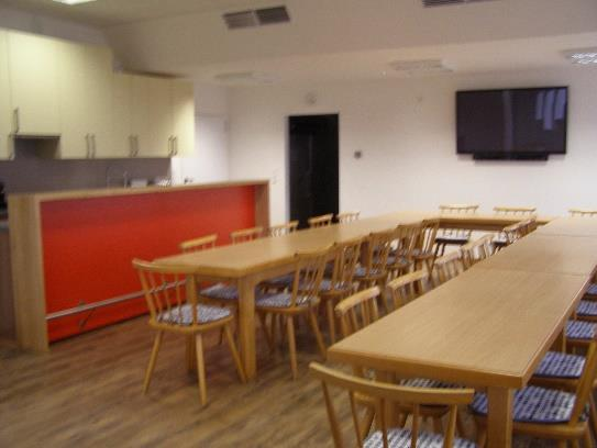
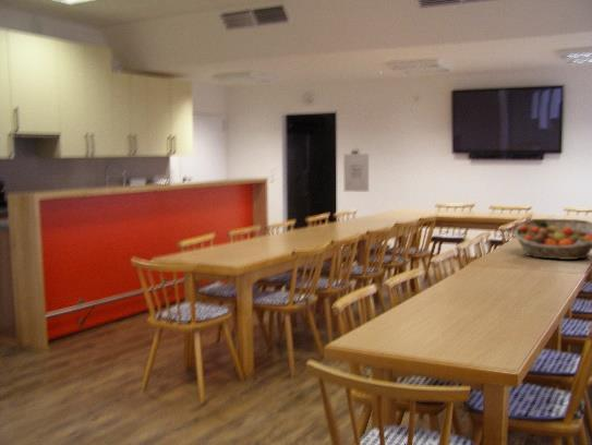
+ fruit basket [512,218,592,261]
+ wall art [342,153,370,193]
